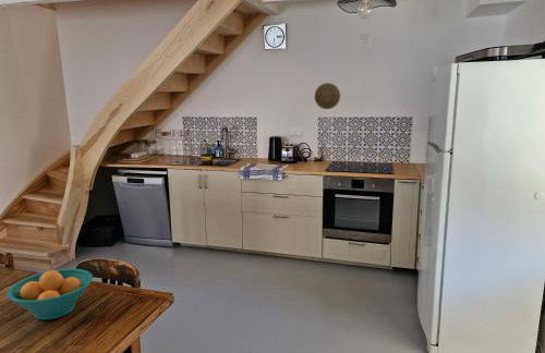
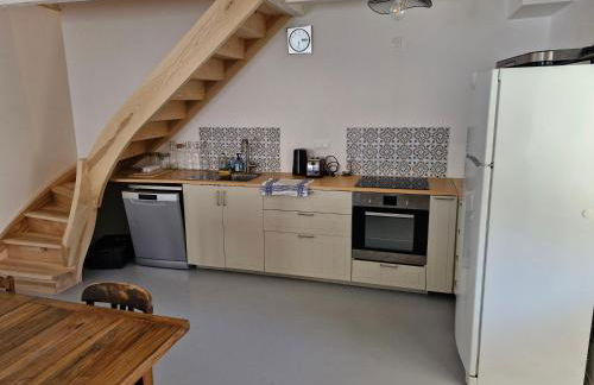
- decorative plate [314,82,341,110]
- fruit bowl [5,268,94,320]
